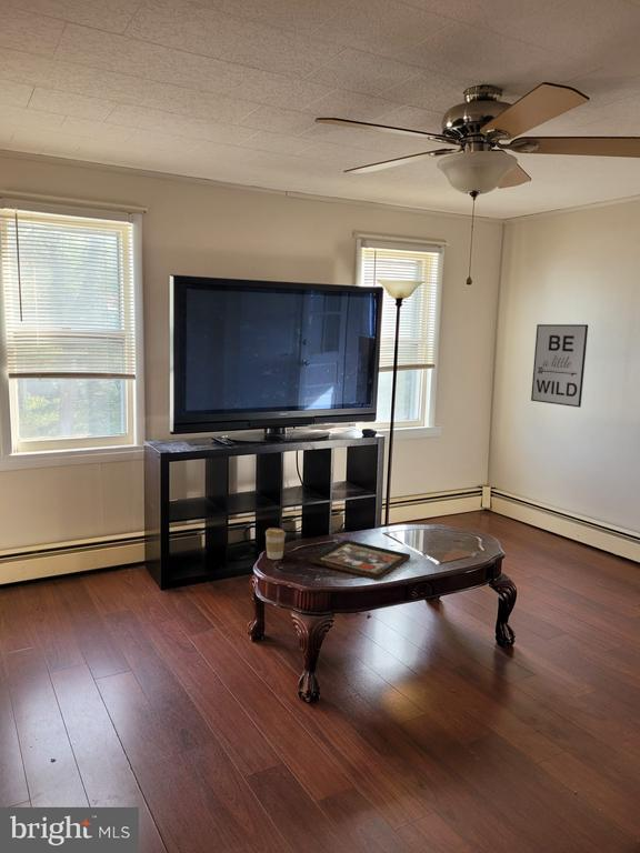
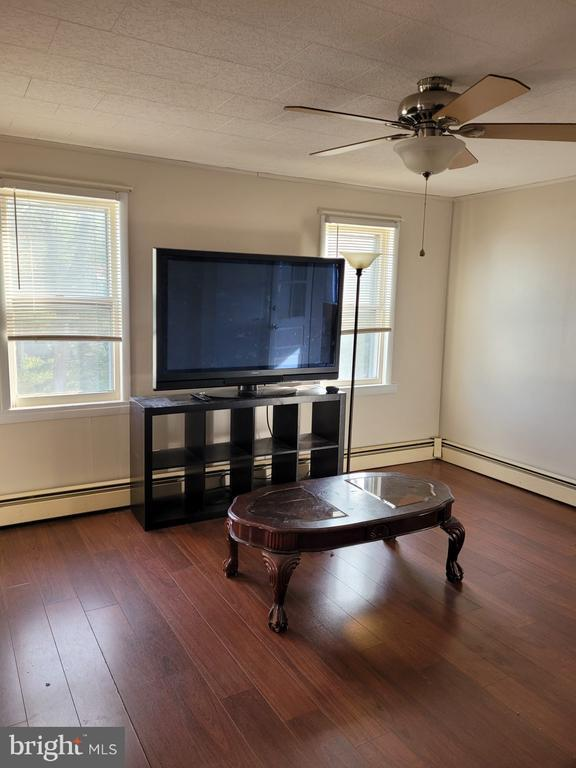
- coffee cup [264,528,287,561]
- wall art [530,323,589,409]
- decorative tray [309,539,411,581]
